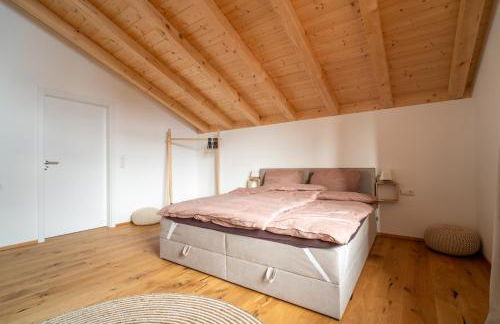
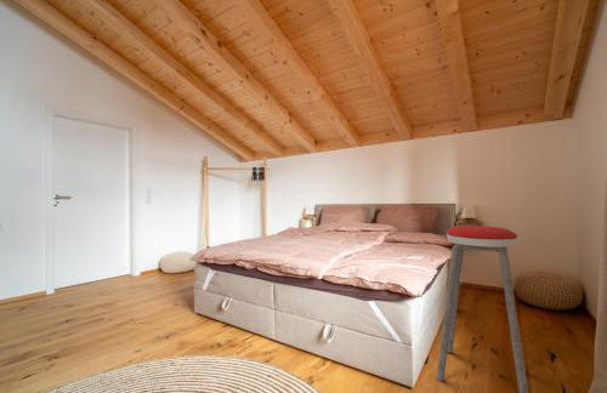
+ music stool [436,224,529,393]
